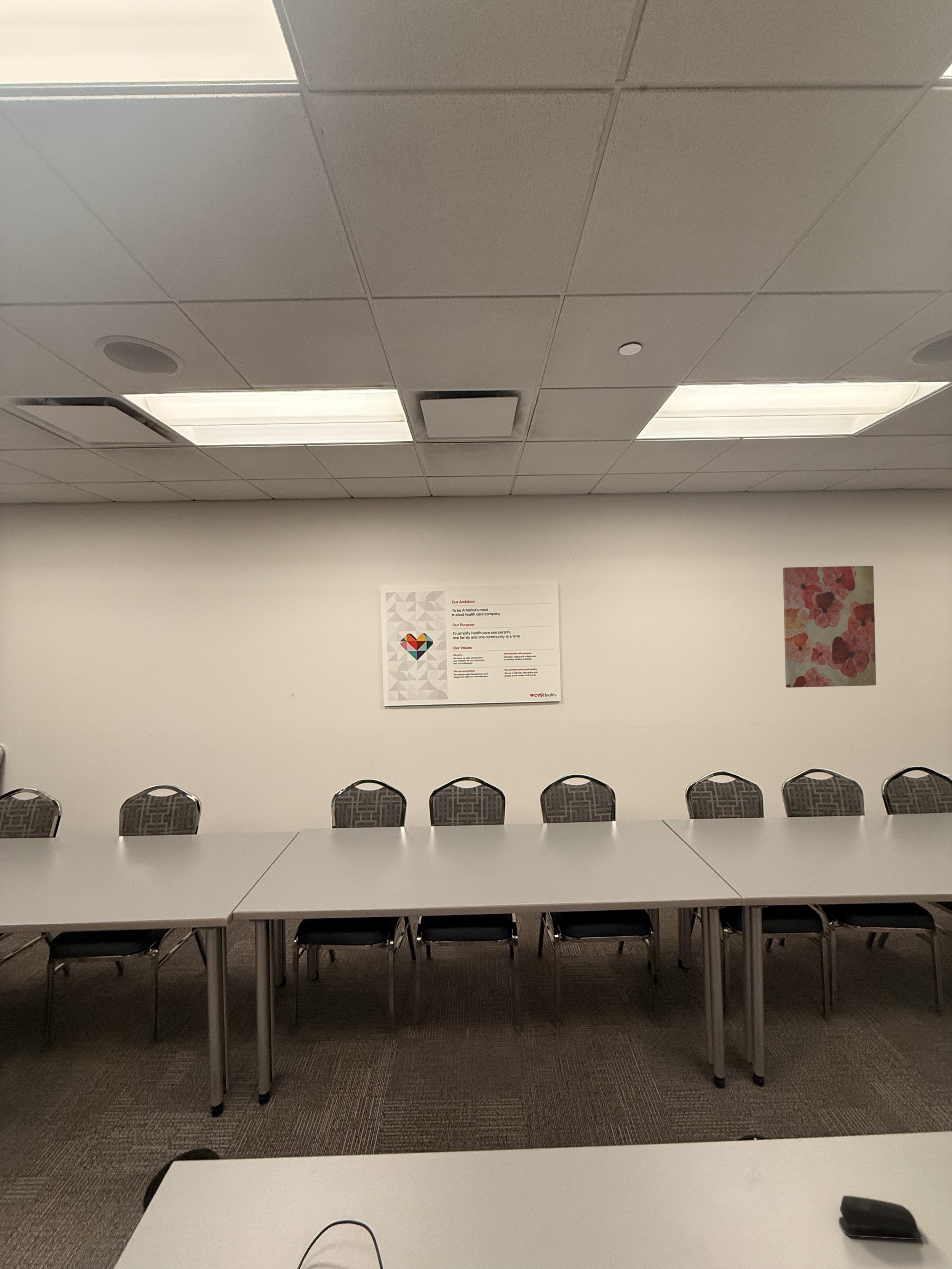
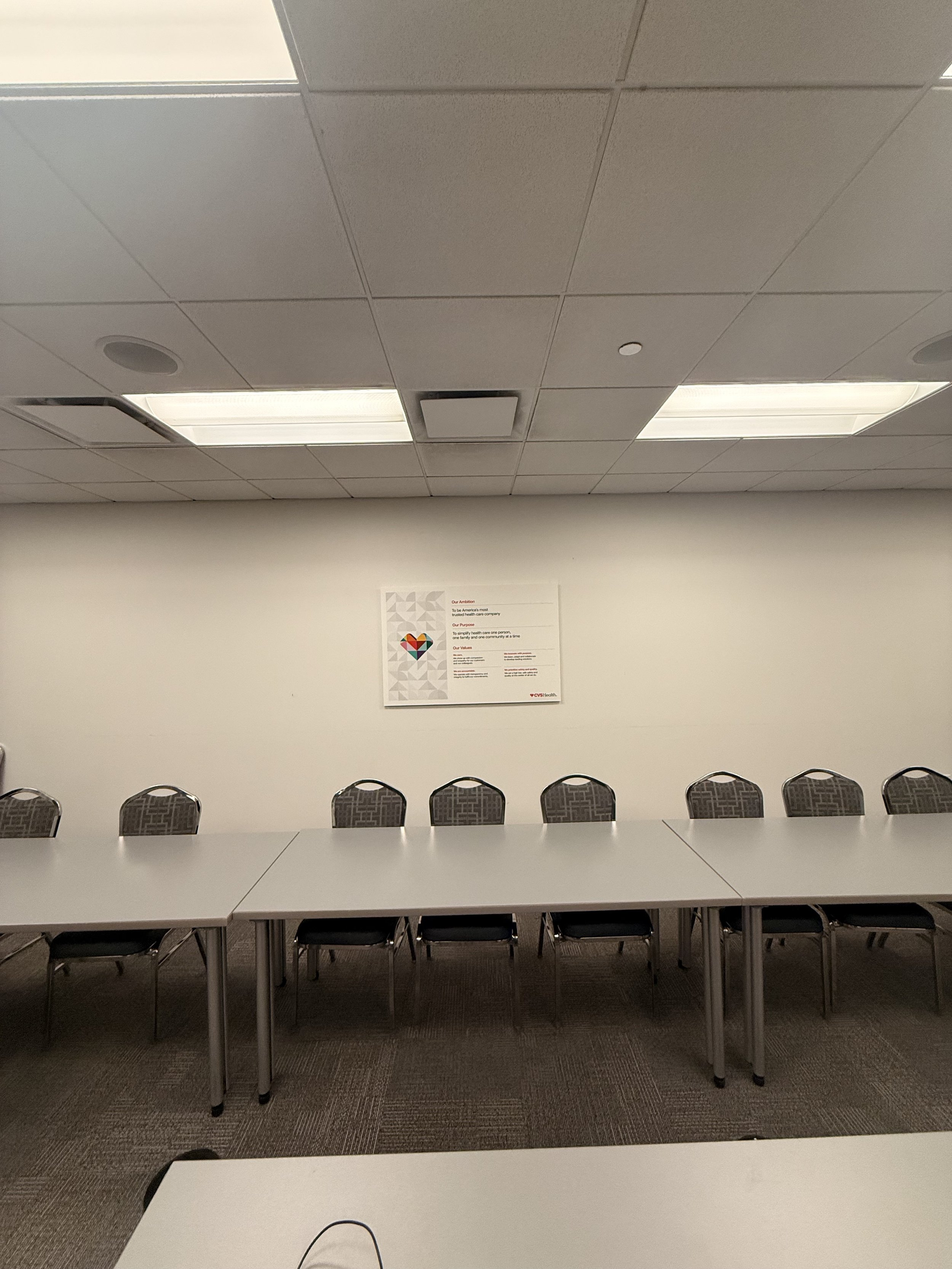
- wall art [783,565,877,688]
- stapler [838,1195,922,1240]
